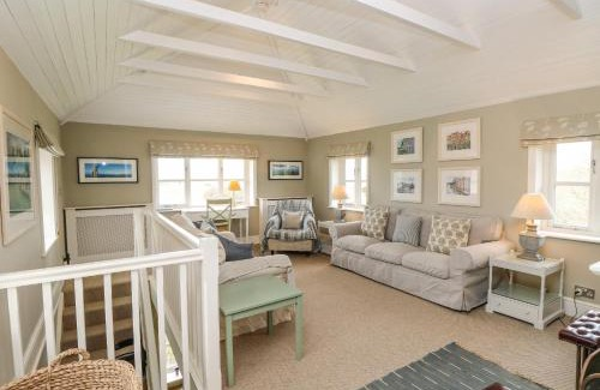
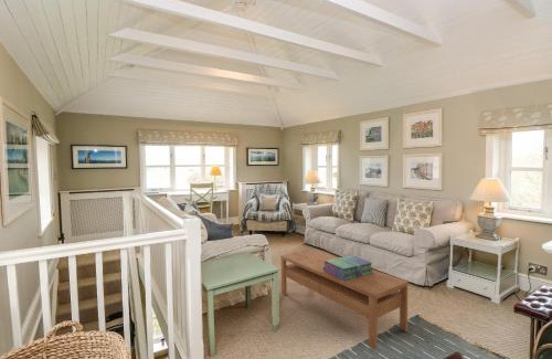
+ stack of books [323,254,374,281]
+ coffee table [279,247,410,350]
